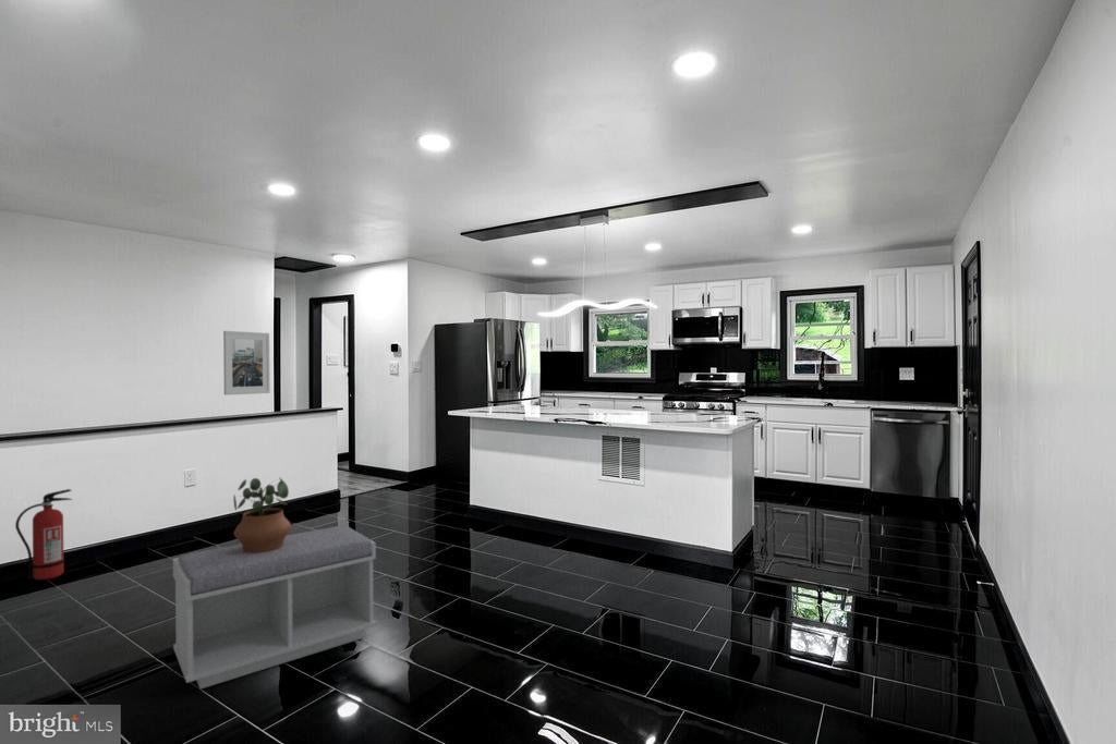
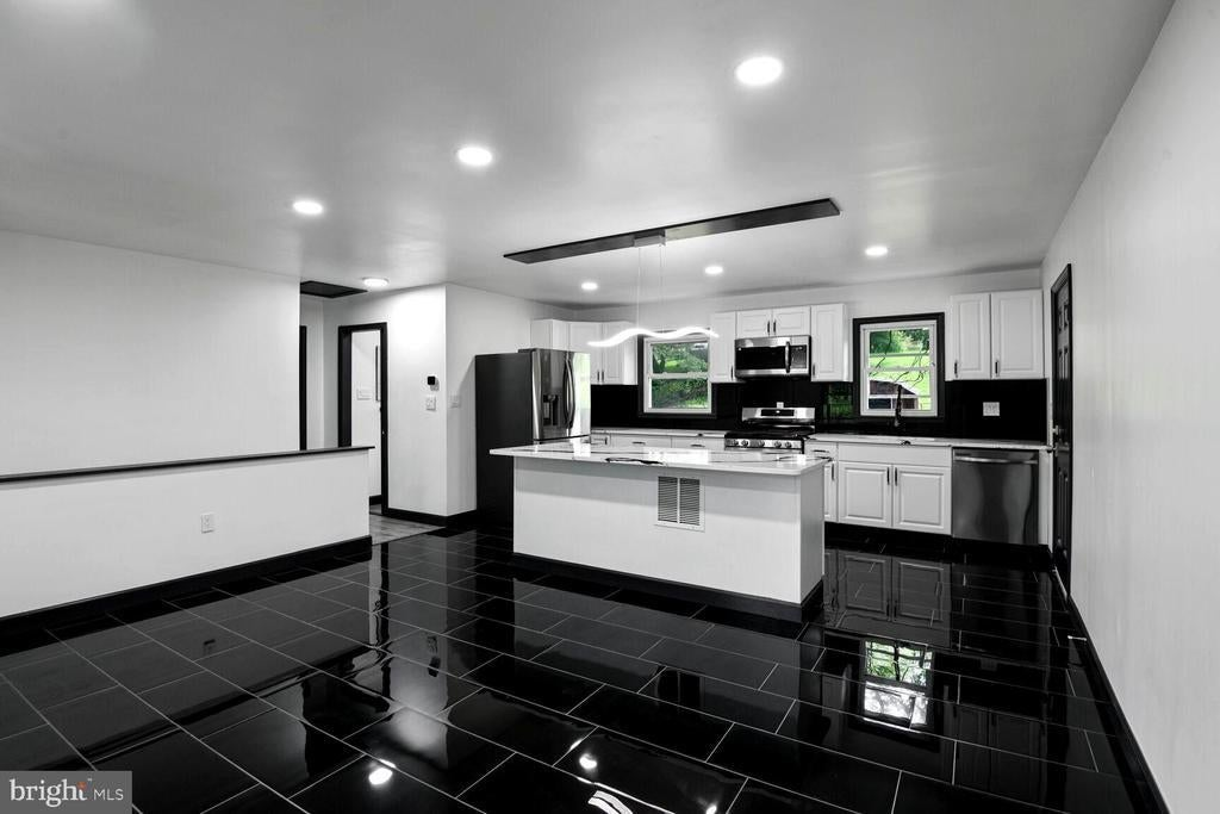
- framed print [222,330,271,397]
- bench [172,525,377,691]
- fire extinguisher [14,488,73,581]
- potted plant [232,476,293,552]
